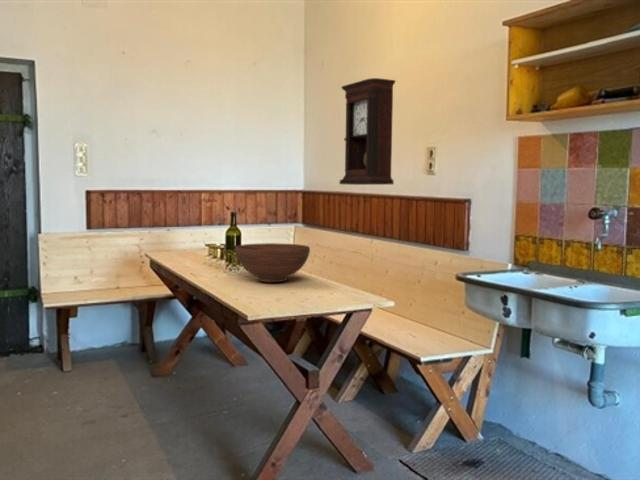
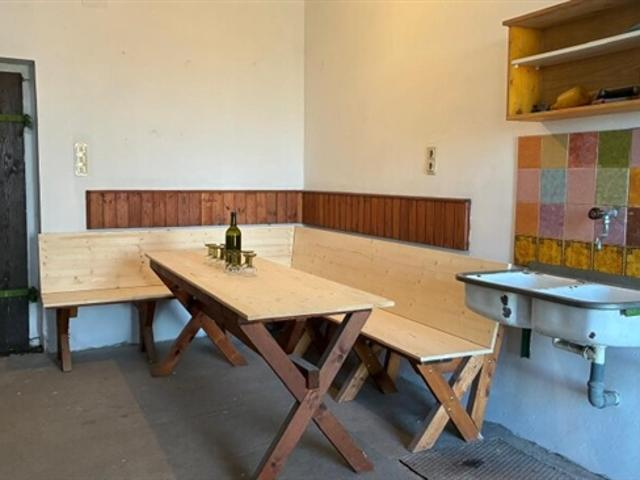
- fruit bowl [234,242,311,283]
- pendulum clock [338,77,396,186]
